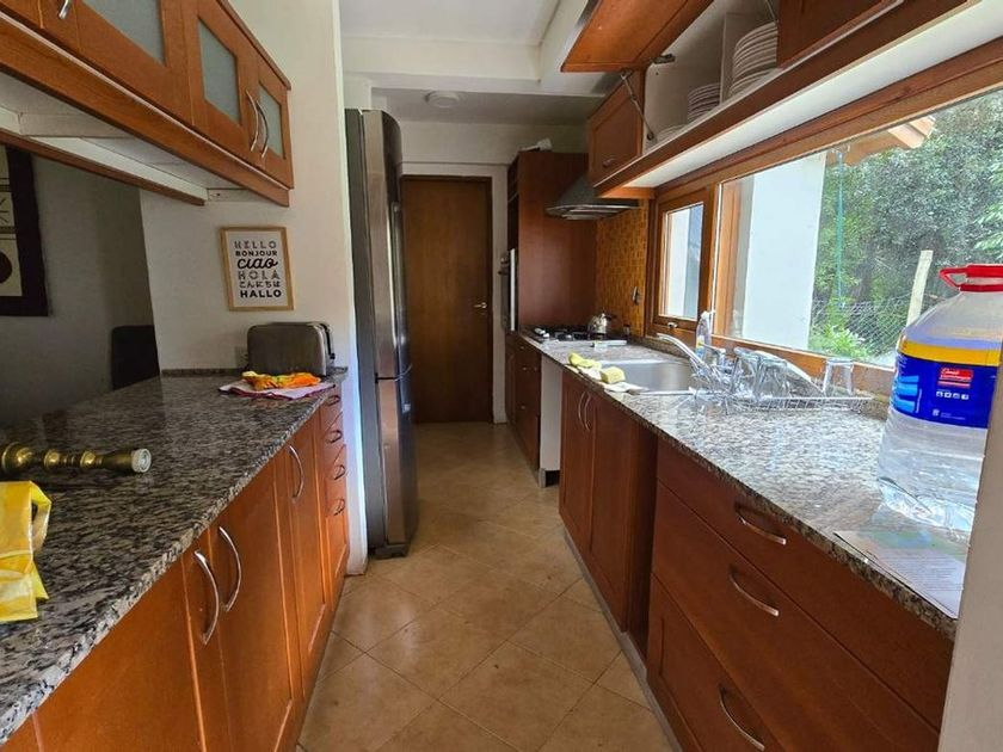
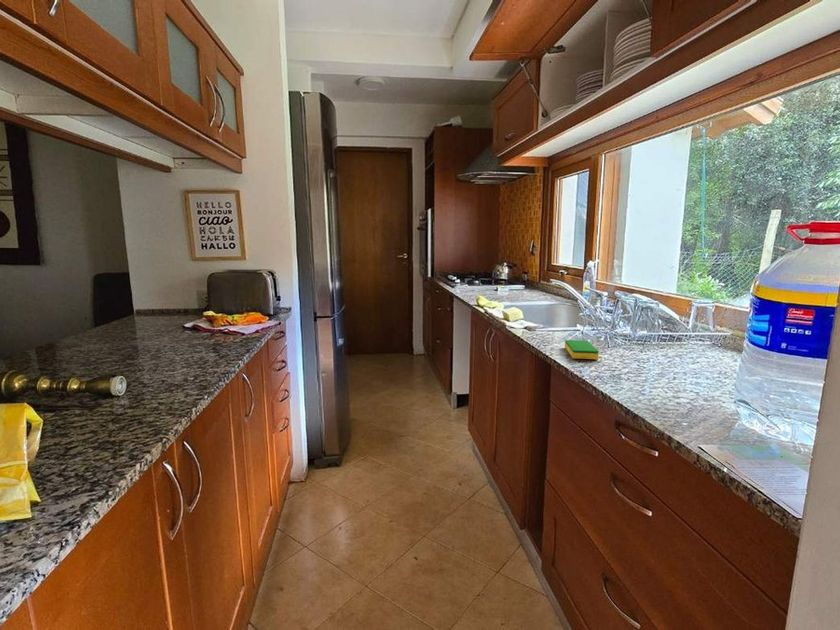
+ dish sponge [564,339,600,360]
